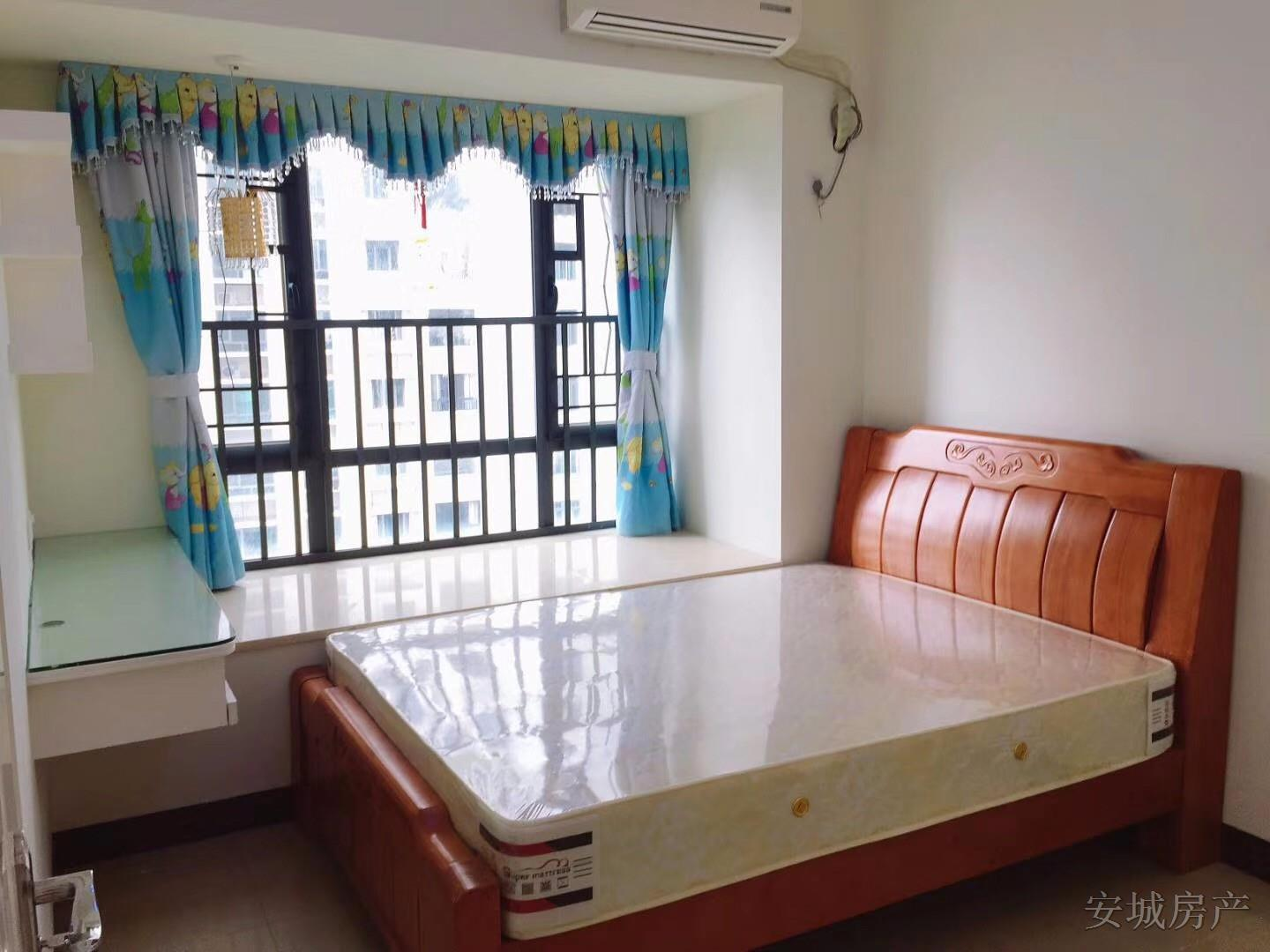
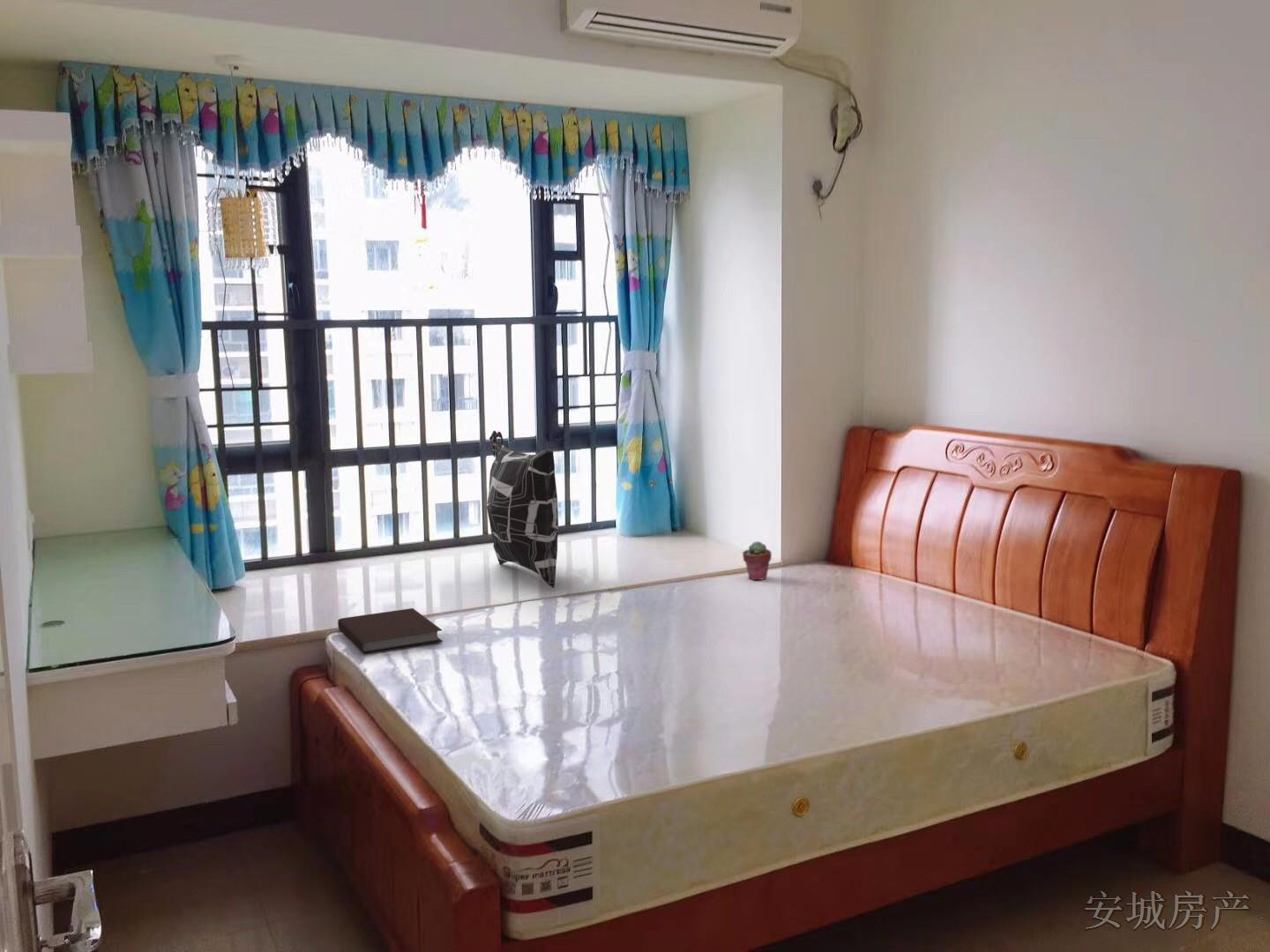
+ decorative pillow [486,430,559,589]
+ potted succulent [742,540,773,581]
+ notebook [337,607,444,654]
